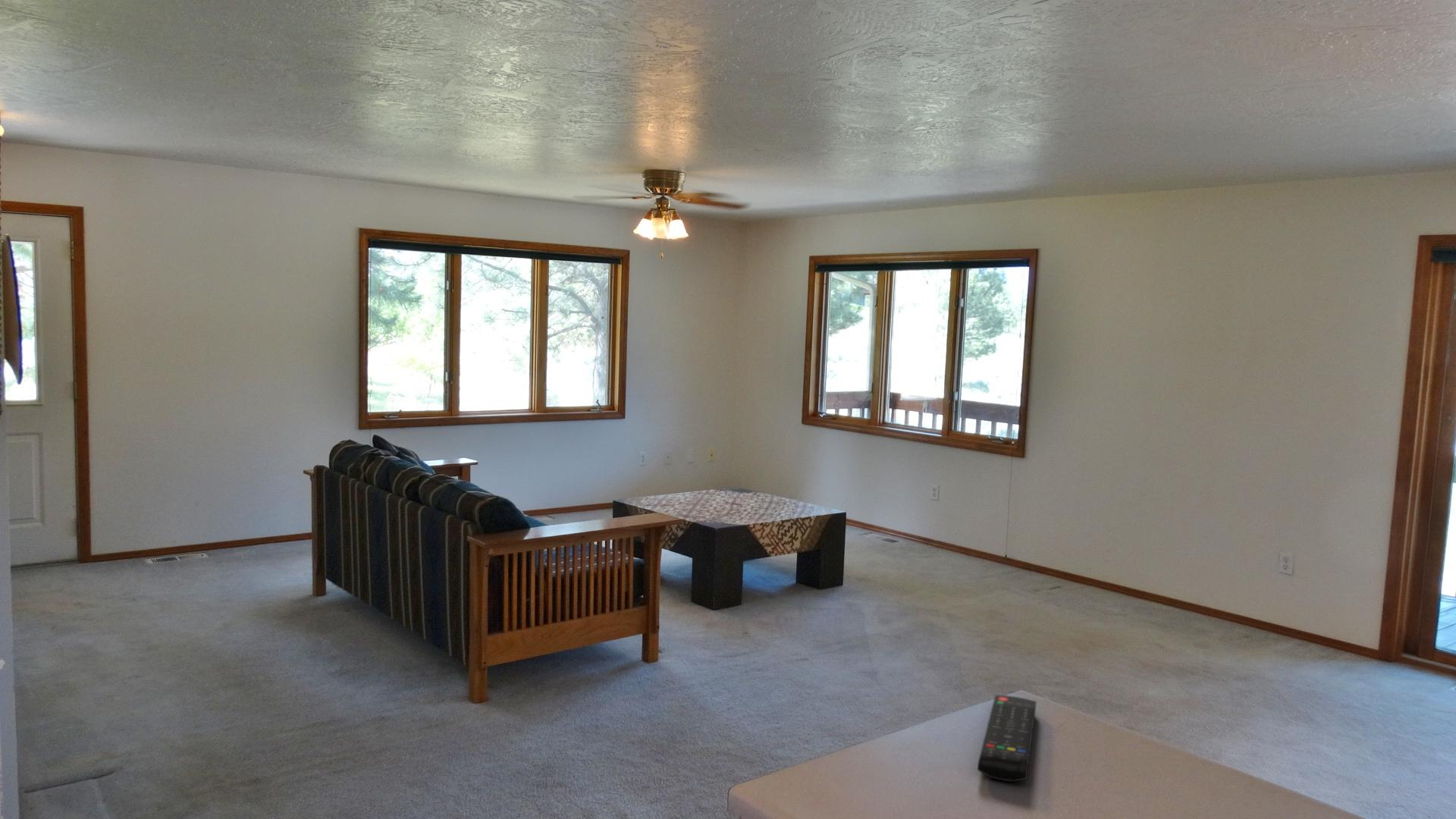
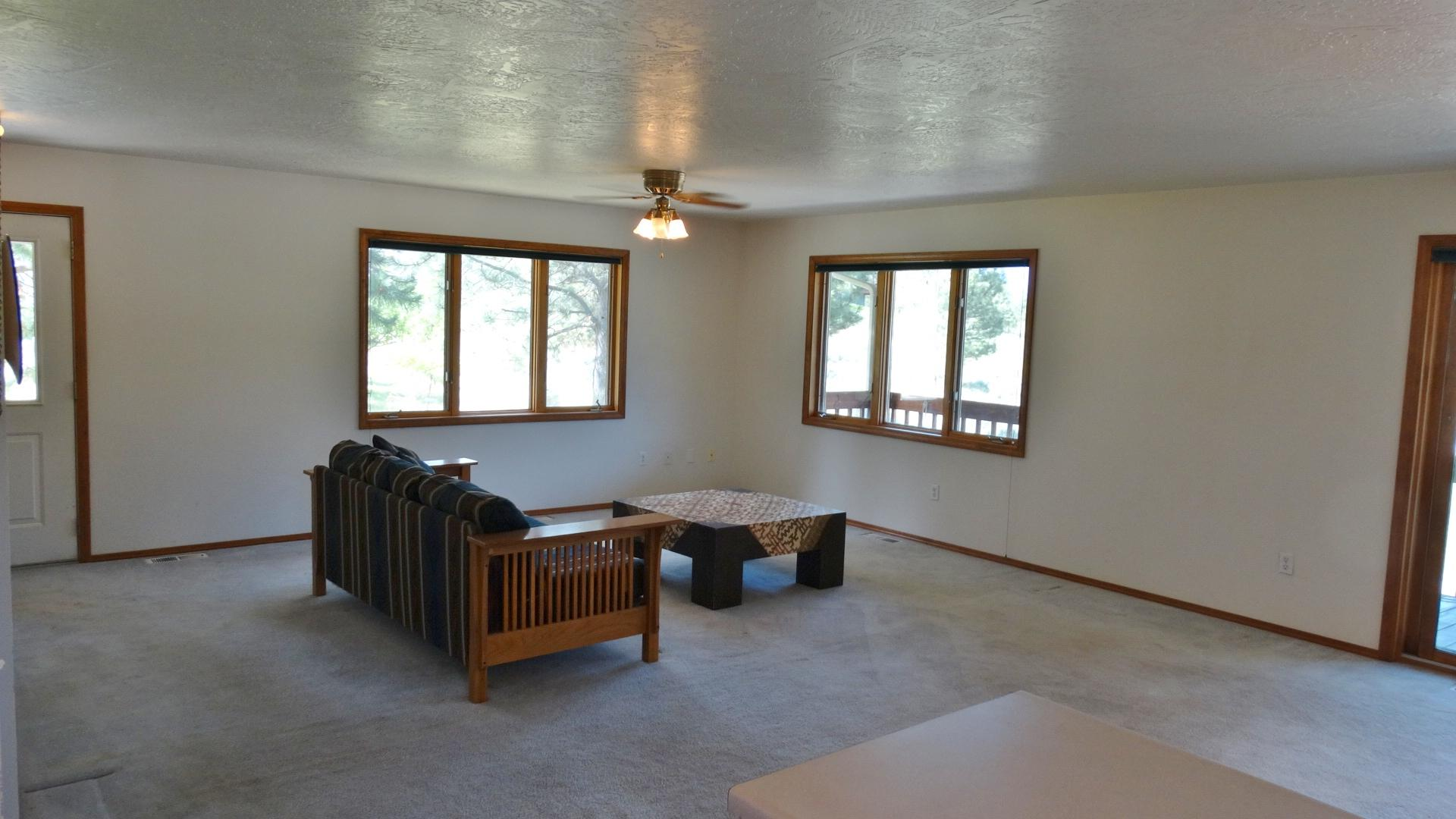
- remote control [977,695,1037,783]
